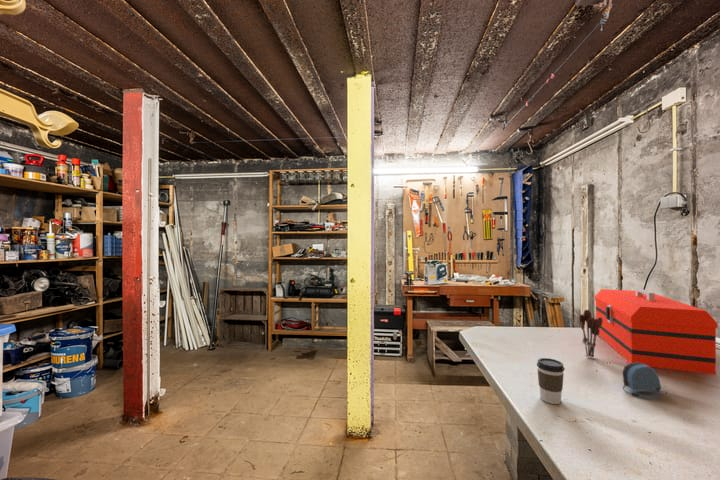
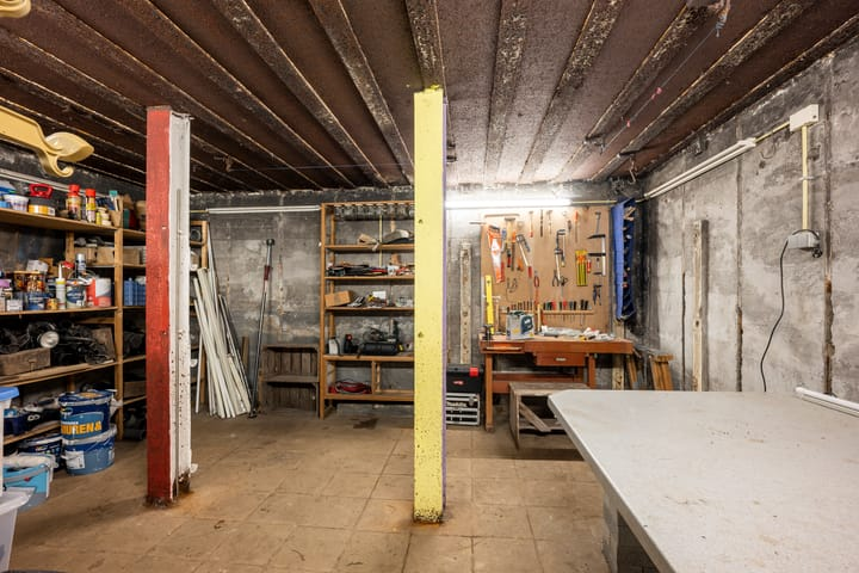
- coffee cup [536,357,565,405]
- toolbox [594,287,718,376]
- tape measure [622,362,668,400]
- utensil holder [578,309,603,358]
